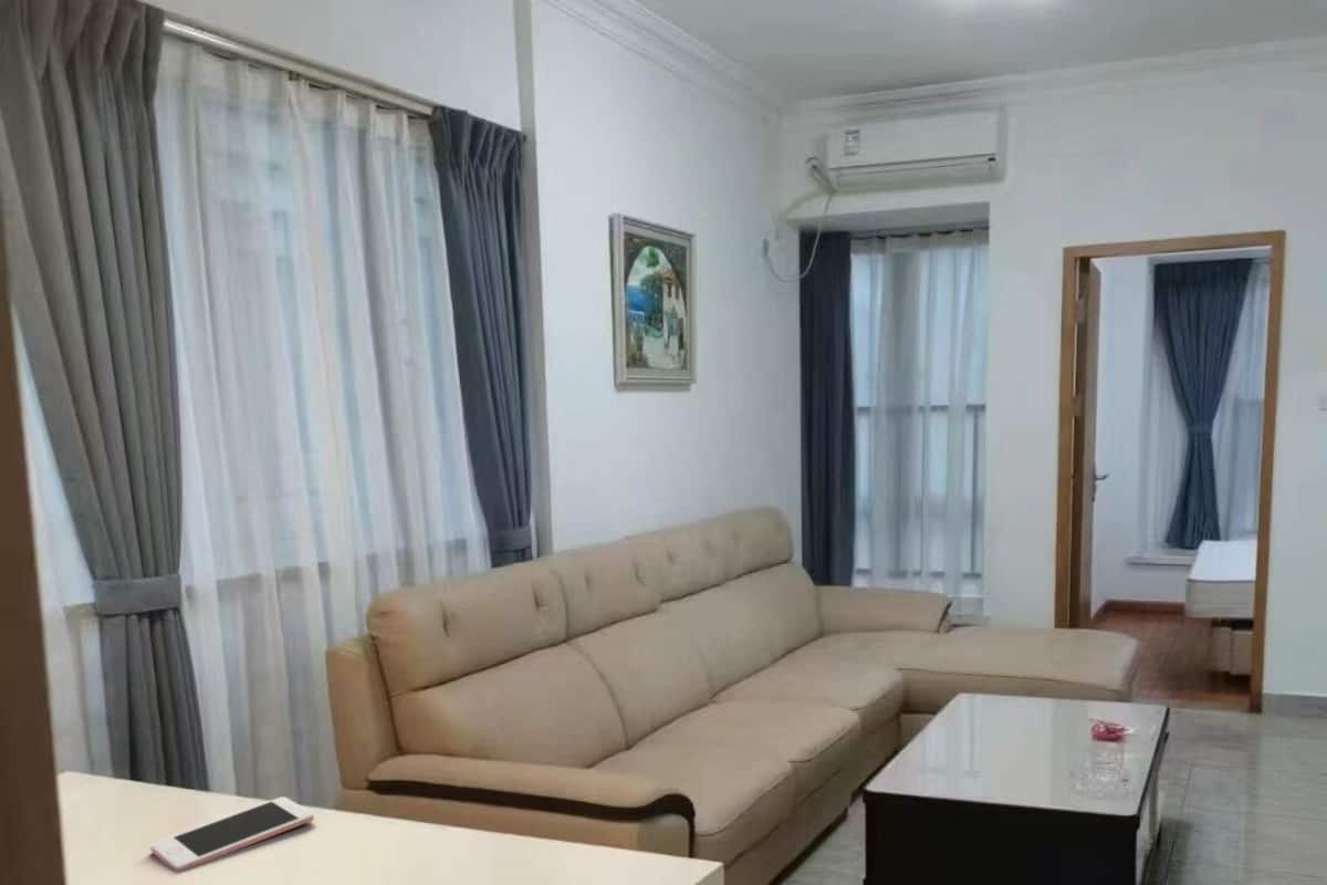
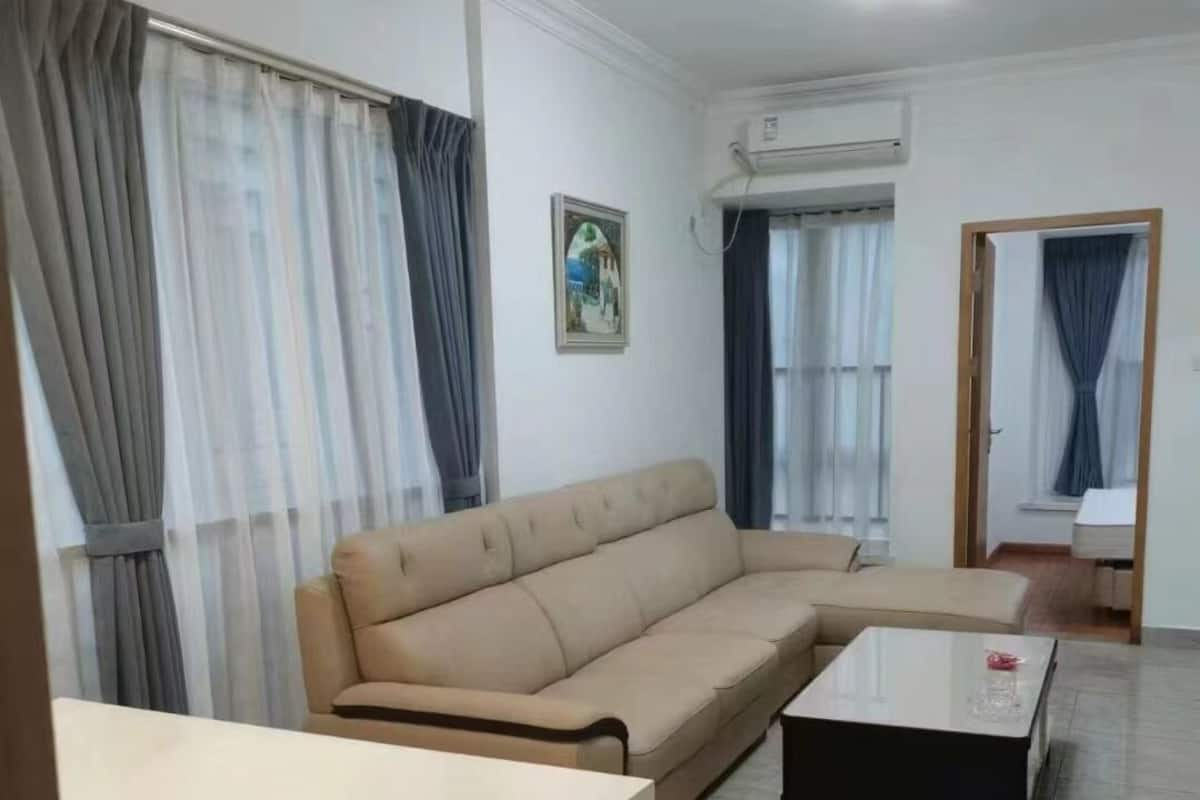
- cell phone [149,795,315,872]
